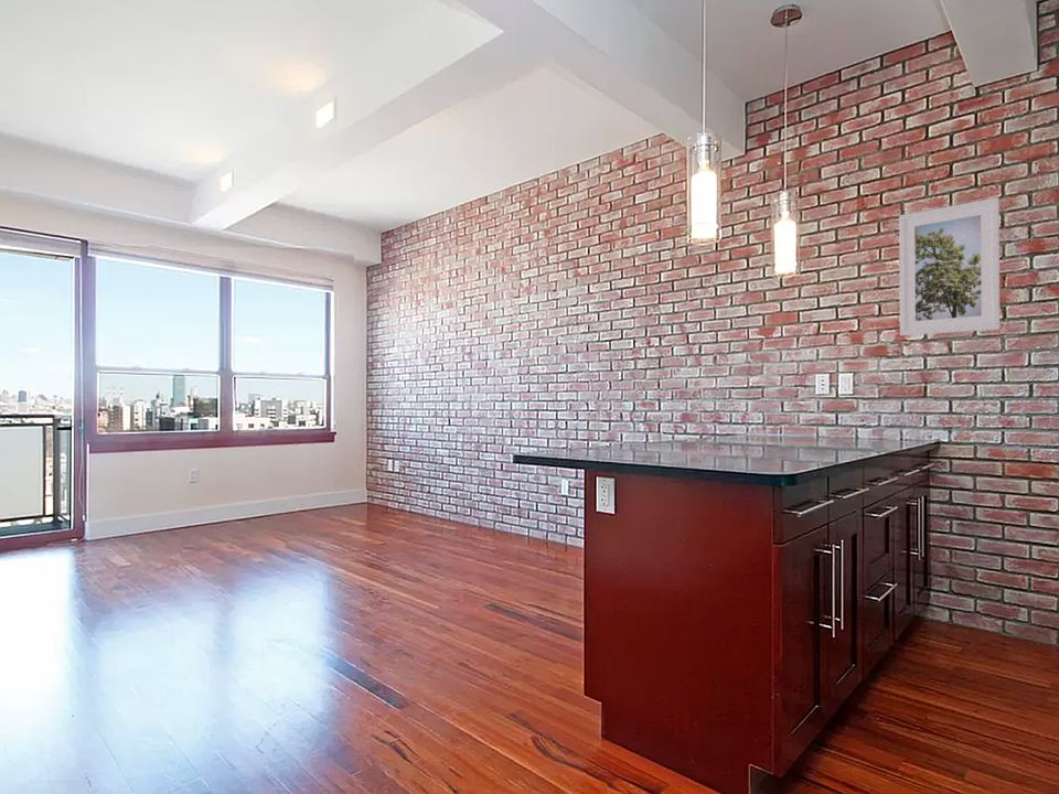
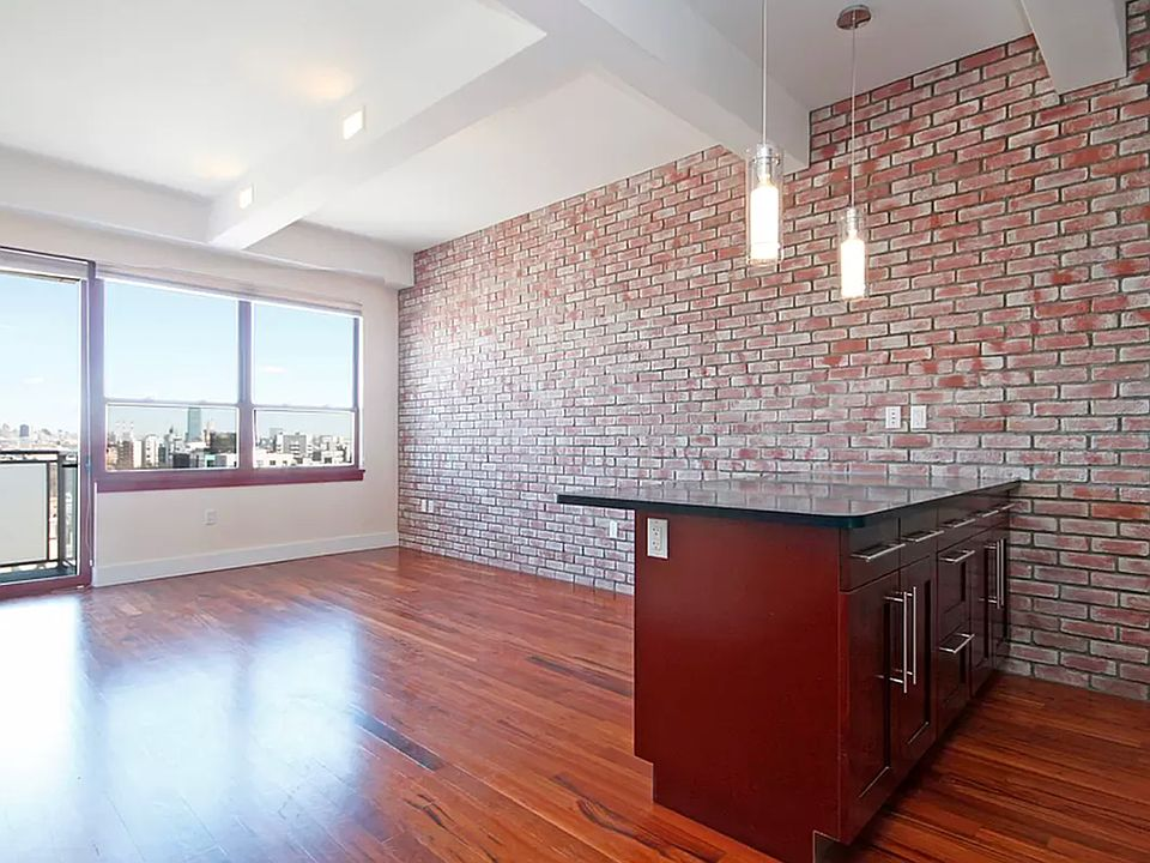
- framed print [898,196,1001,336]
